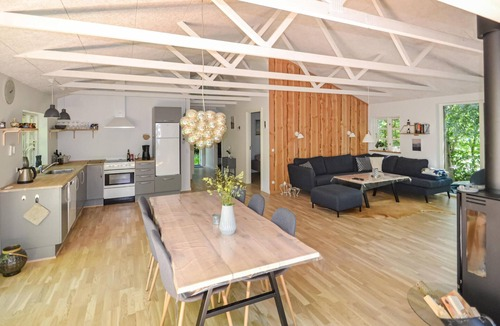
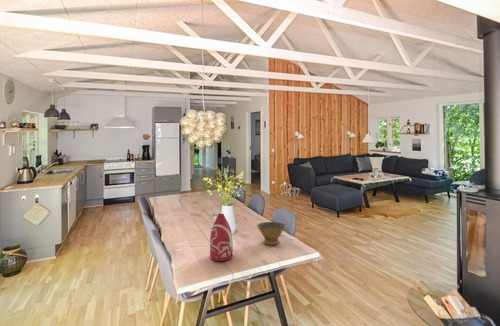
+ bowl [256,221,287,246]
+ bottle [209,213,234,262]
